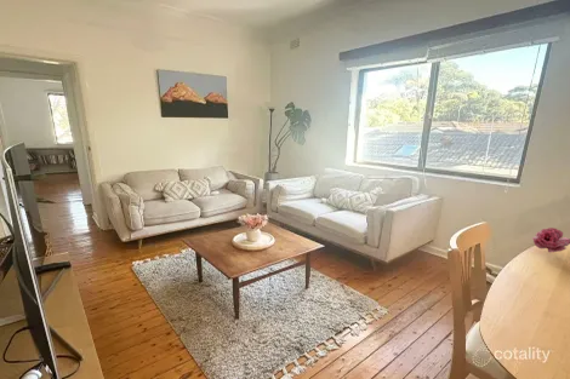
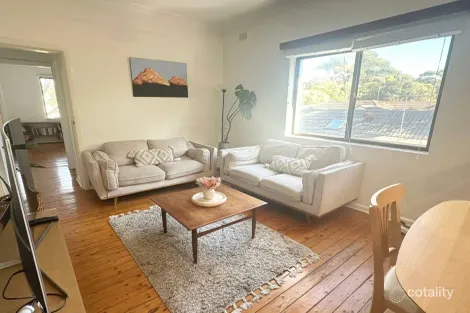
- flower [531,226,570,254]
